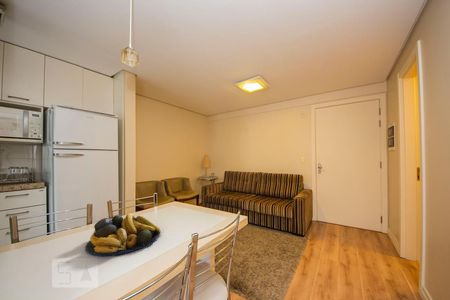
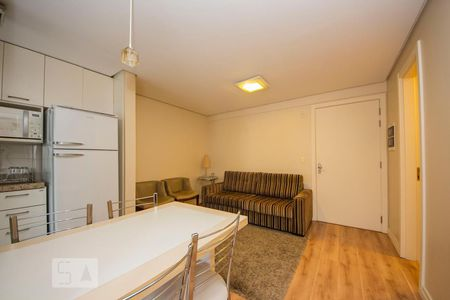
- fruit bowl [84,212,161,257]
